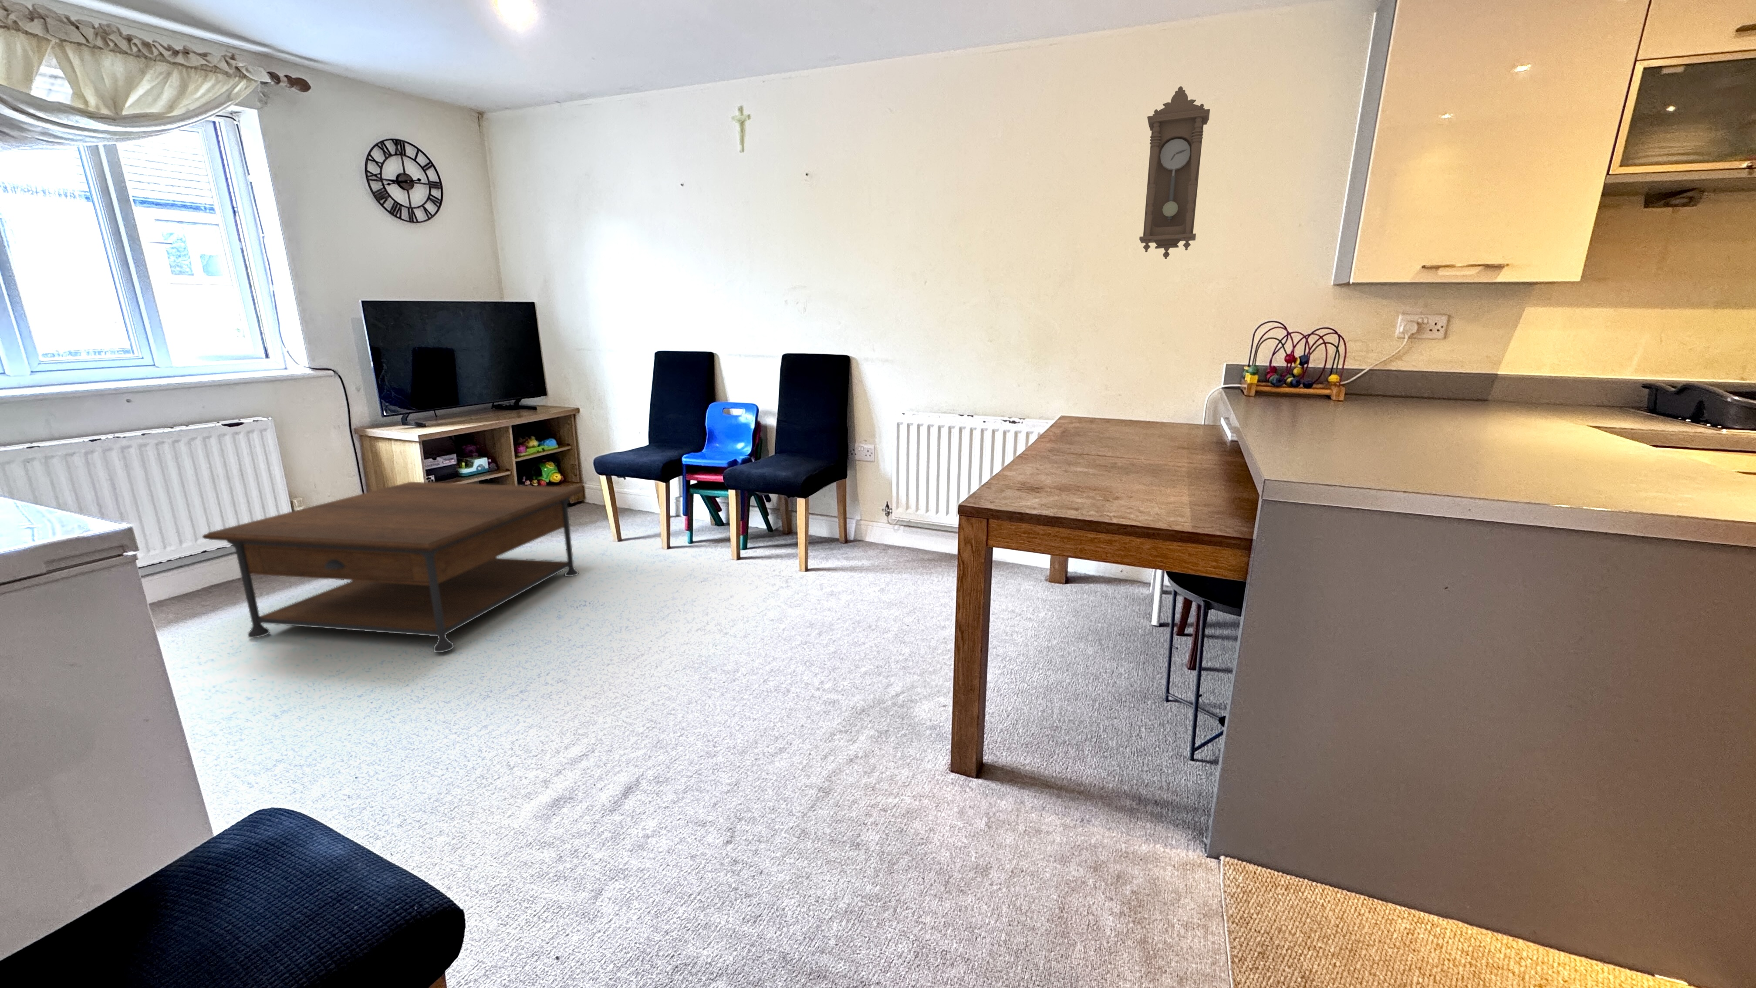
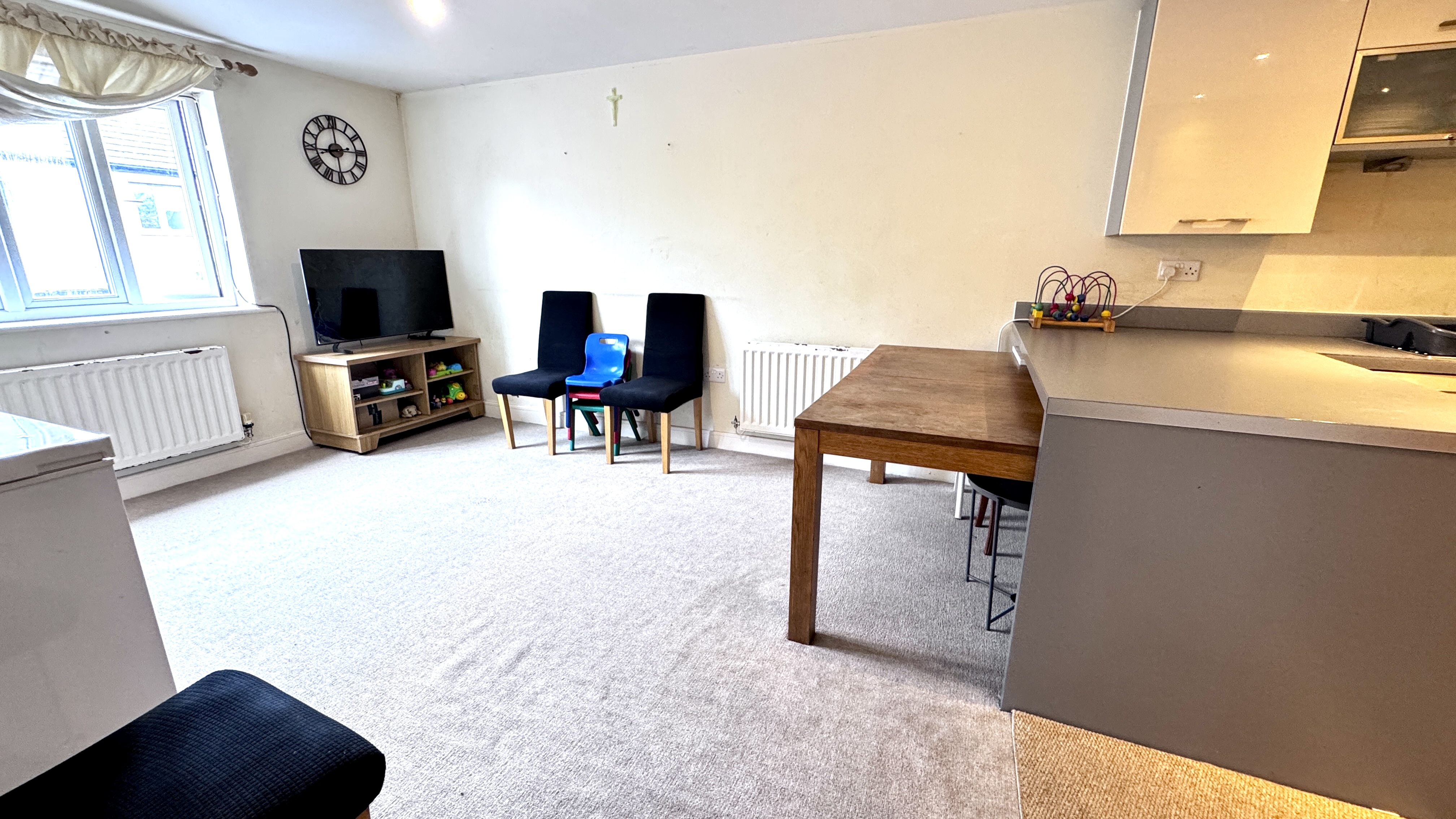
- coffee table [201,481,585,653]
- pendulum clock [1139,86,1211,259]
